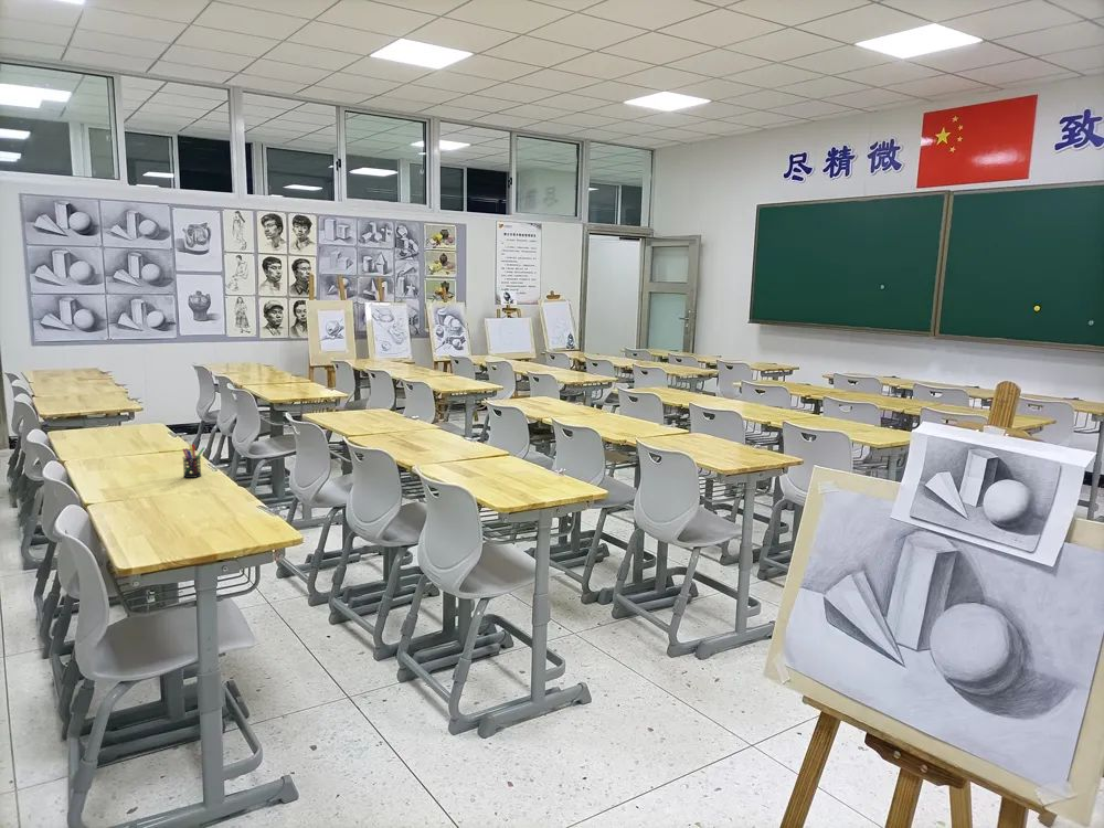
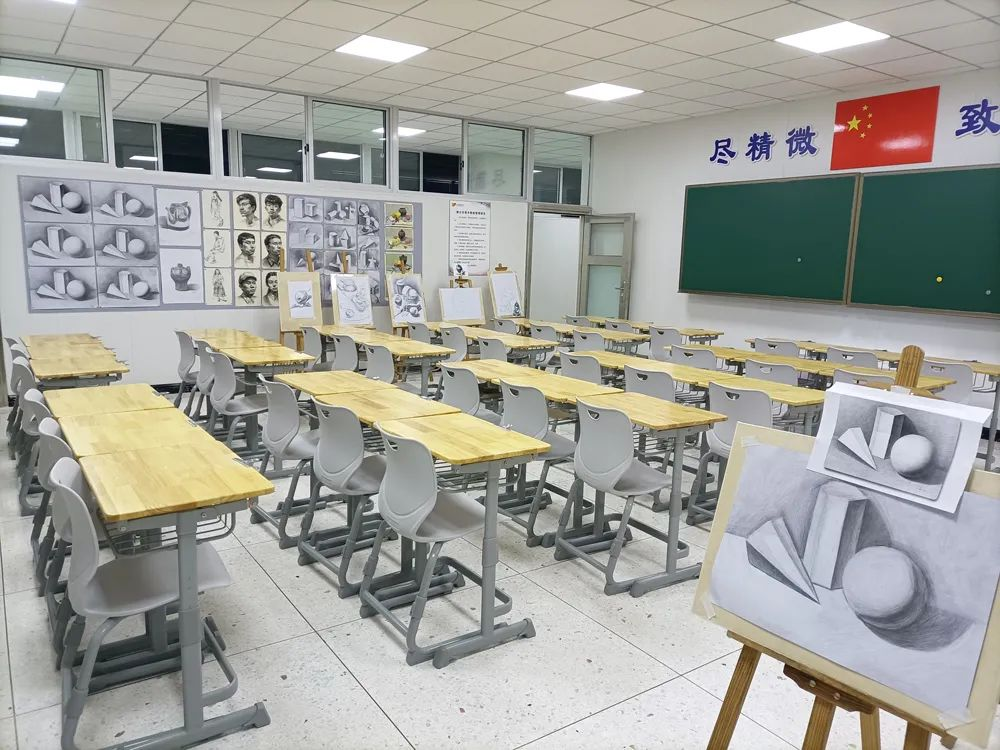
- pen holder [181,443,205,479]
